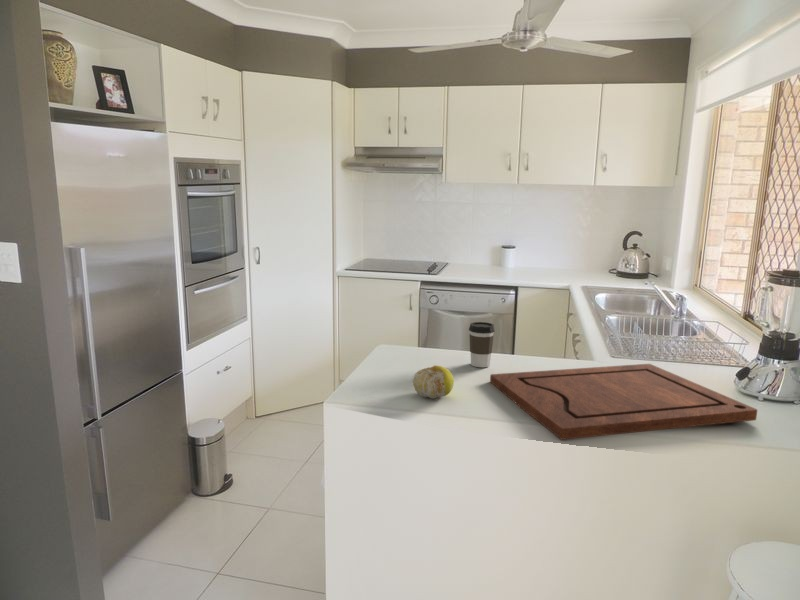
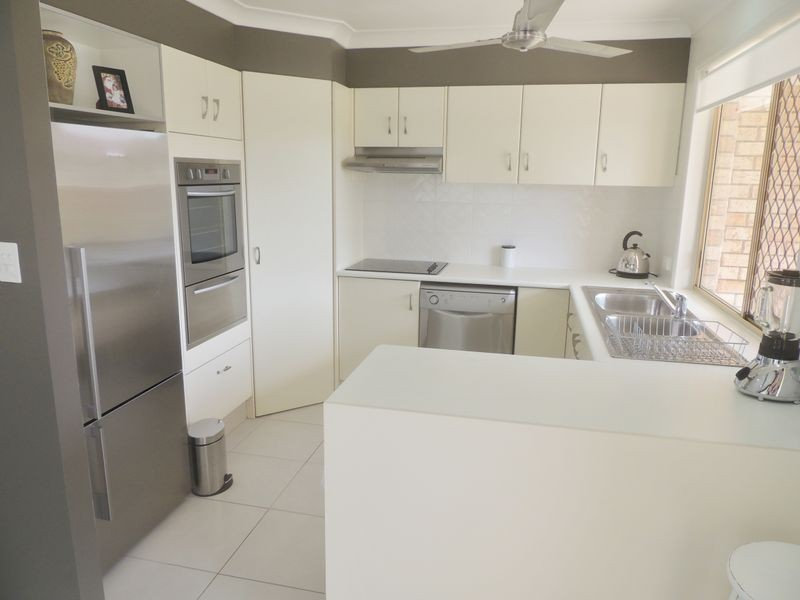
- cutting board [489,363,758,441]
- fruit [412,364,455,400]
- coffee cup [468,321,496,368]
